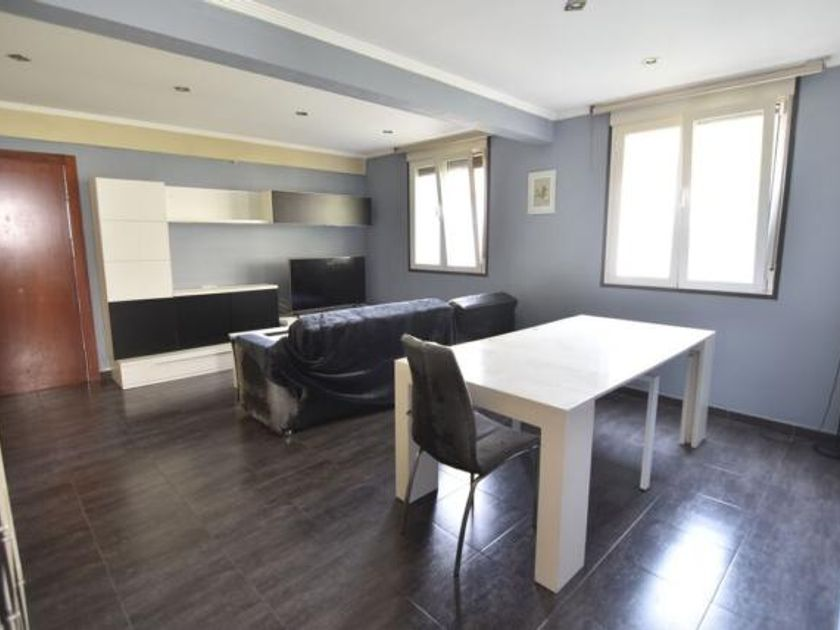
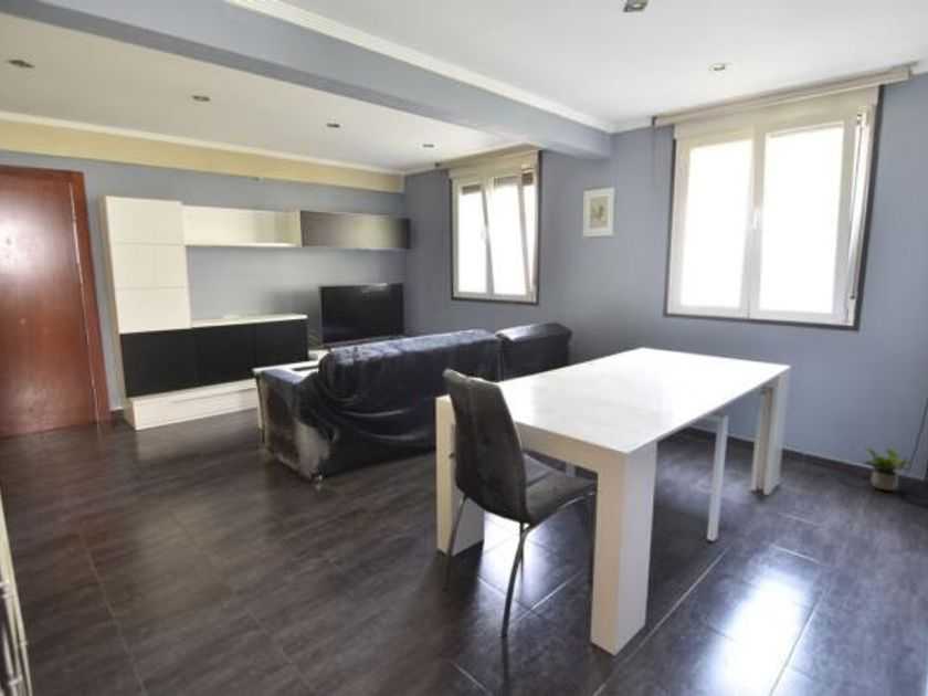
+ potted plant [862,446,913,492]
